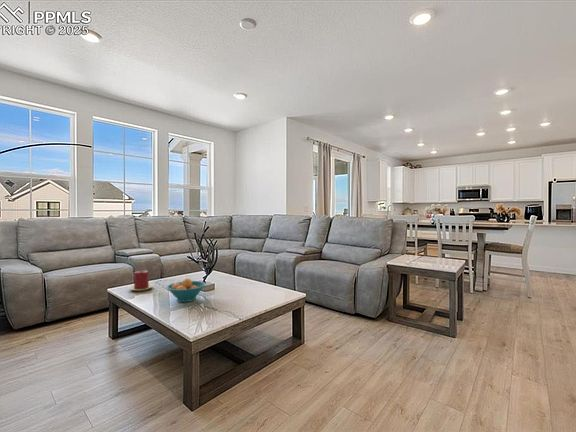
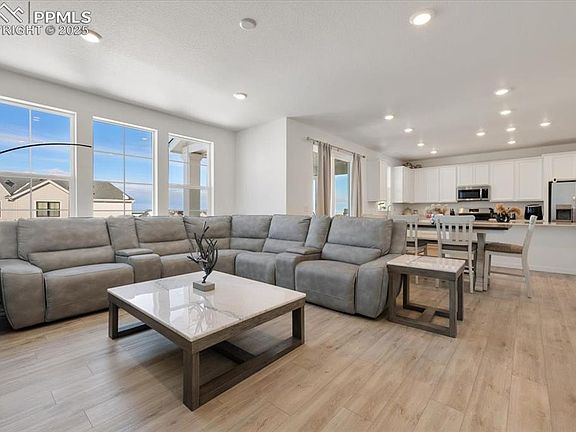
- fruit bowl [165,277,207,303]
- candle [128,270,154,292]
